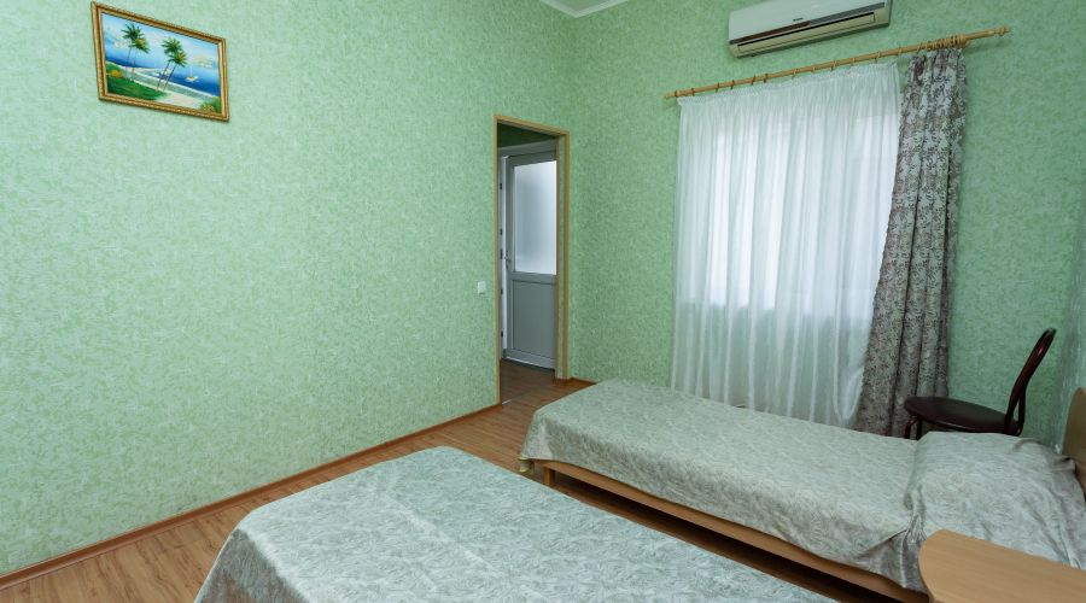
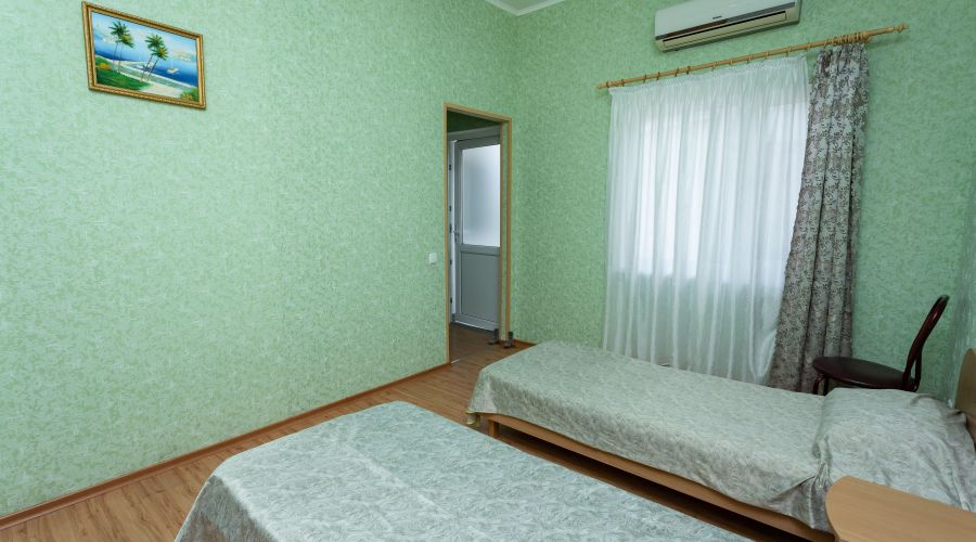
+ boots [487,327,515,348]
